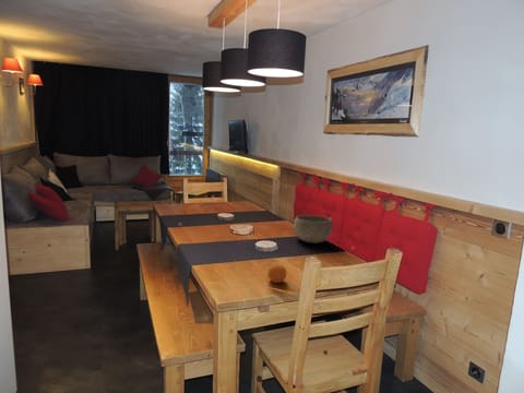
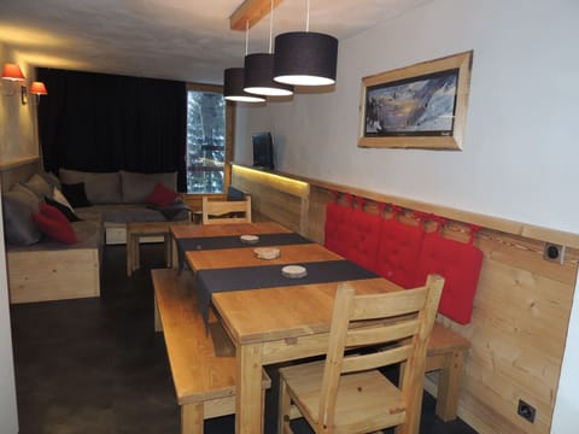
- bowl [293,214,334,245]
- fruit [266,263,287,284]
